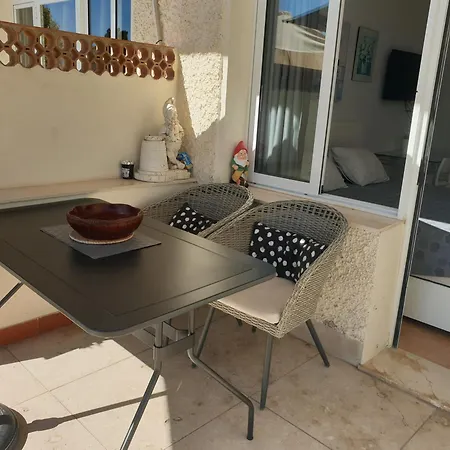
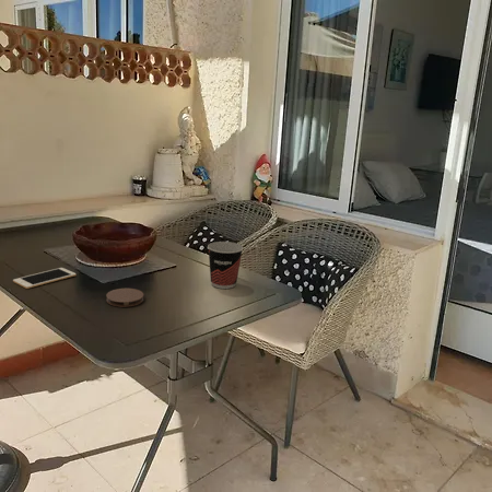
+ coaster [105,288,144,308]
+ cell phone [12,267,77,290]
+ cup [207,241,244,290]
